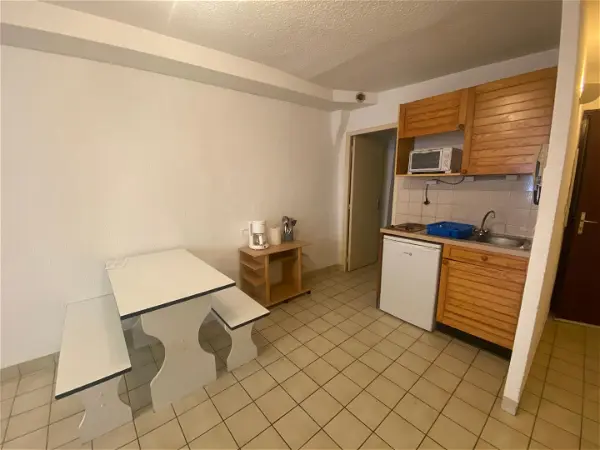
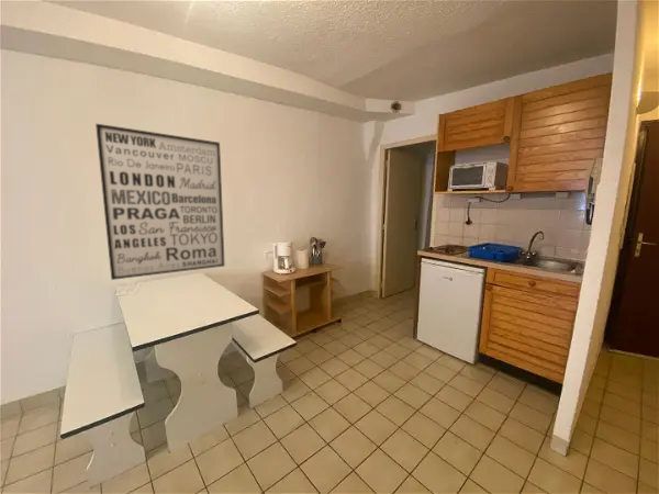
+ wall art [94,123,226,281]
